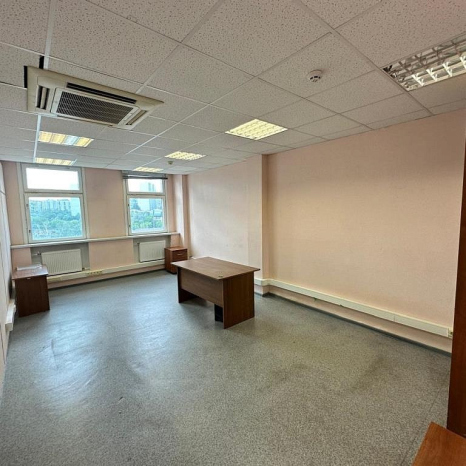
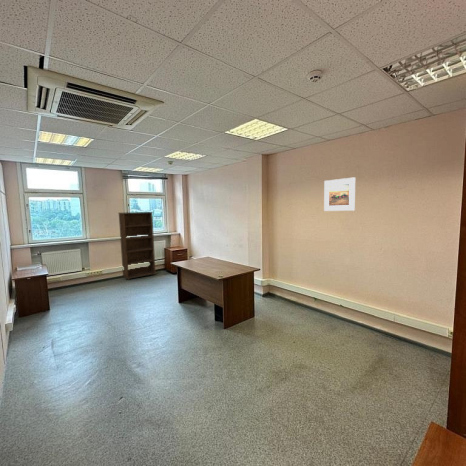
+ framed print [323,176,356,212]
+ bookcase [117,211,157,281]
